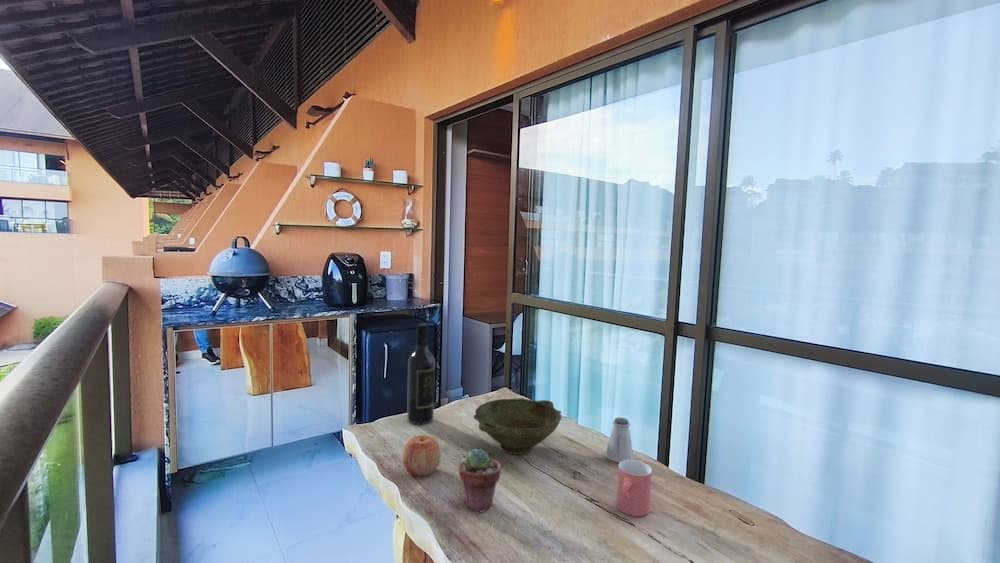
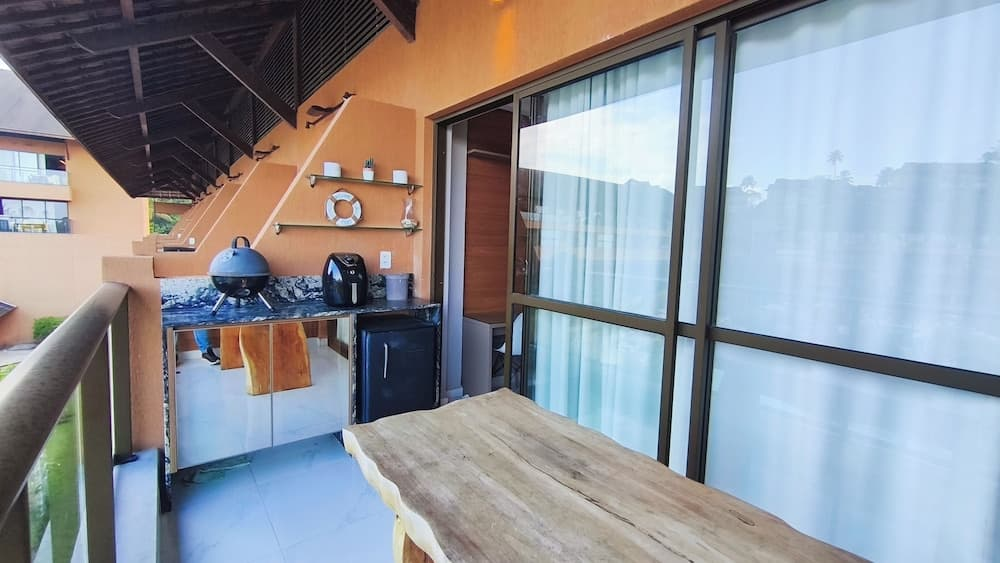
- apple [402,434,442,477]
- bowl [472,397,562,456]
- saltshaker [605,417,635,463]
- potted succulent [458,447,502,513]
- wine bottle [406,323,436,425]
- cup [616,459,653,517]
